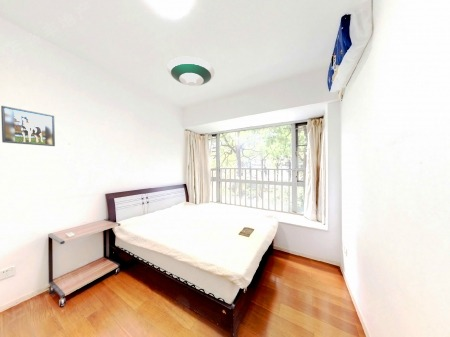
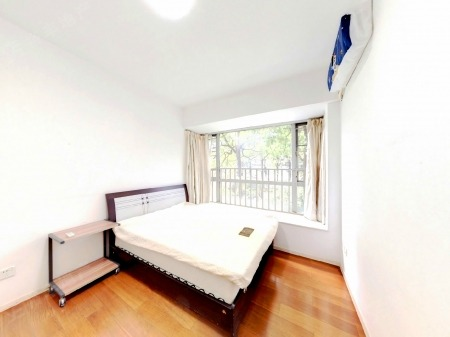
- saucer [166,56,216,87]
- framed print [0,105,56,147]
